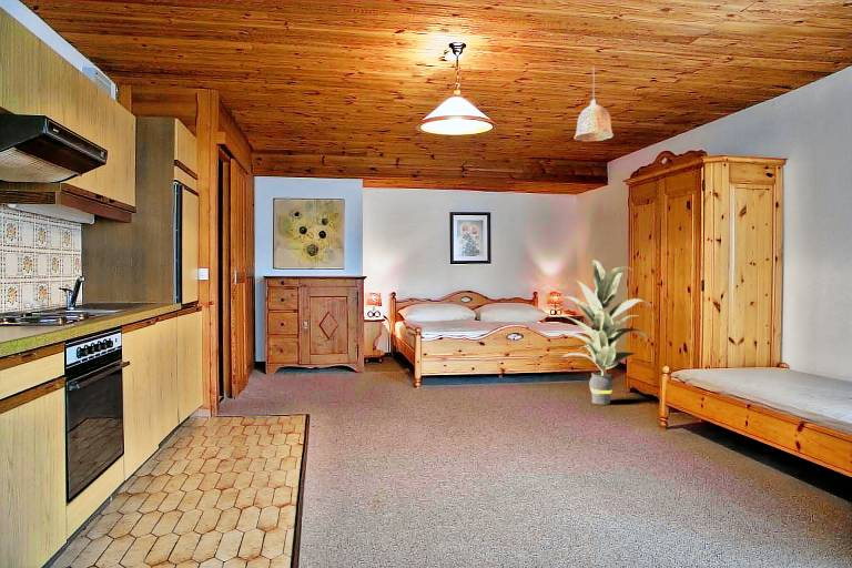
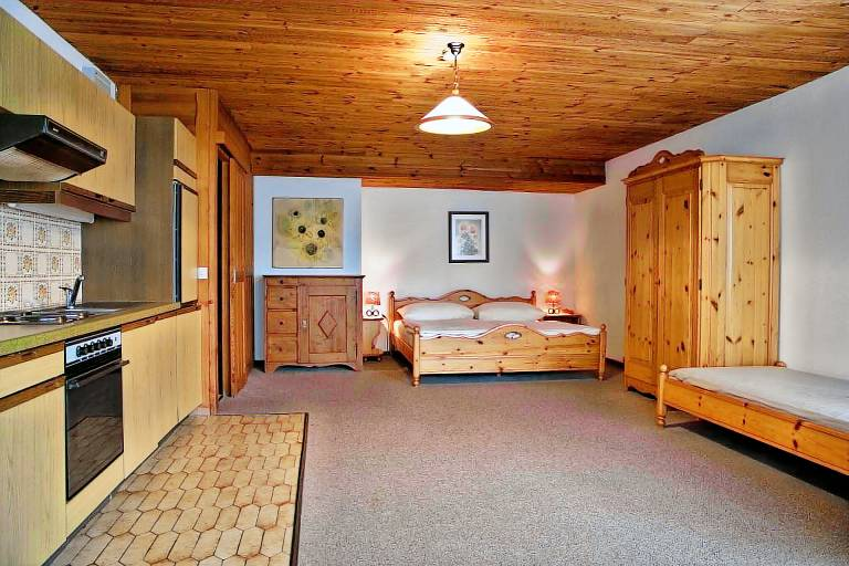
- pendant lamp [574,65,615,142]
- indoor plant [558,260,652,406]
